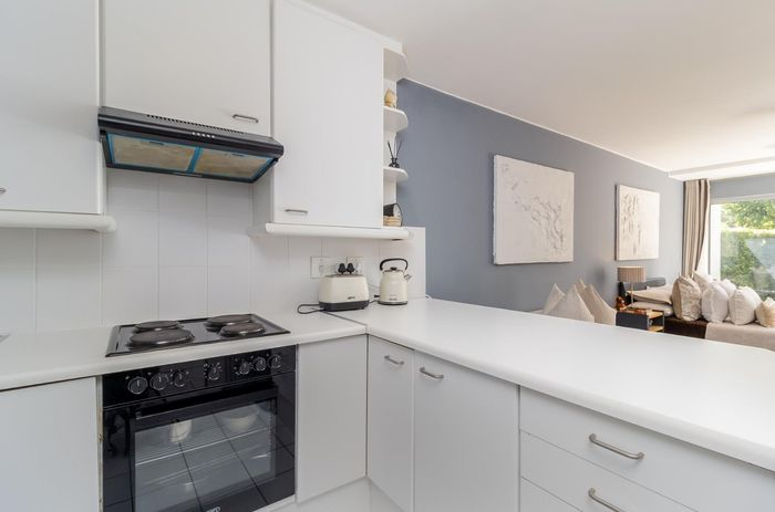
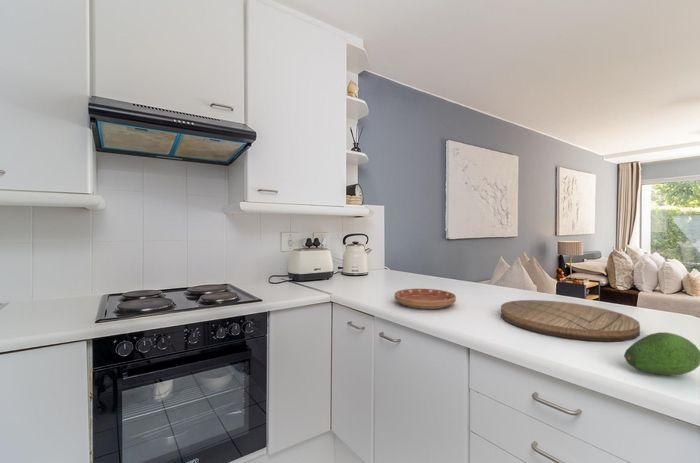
+ fruit [623,331,700,376]
+ saucer [394,288,457,310]
+ cutting board [500,299,641,342]
